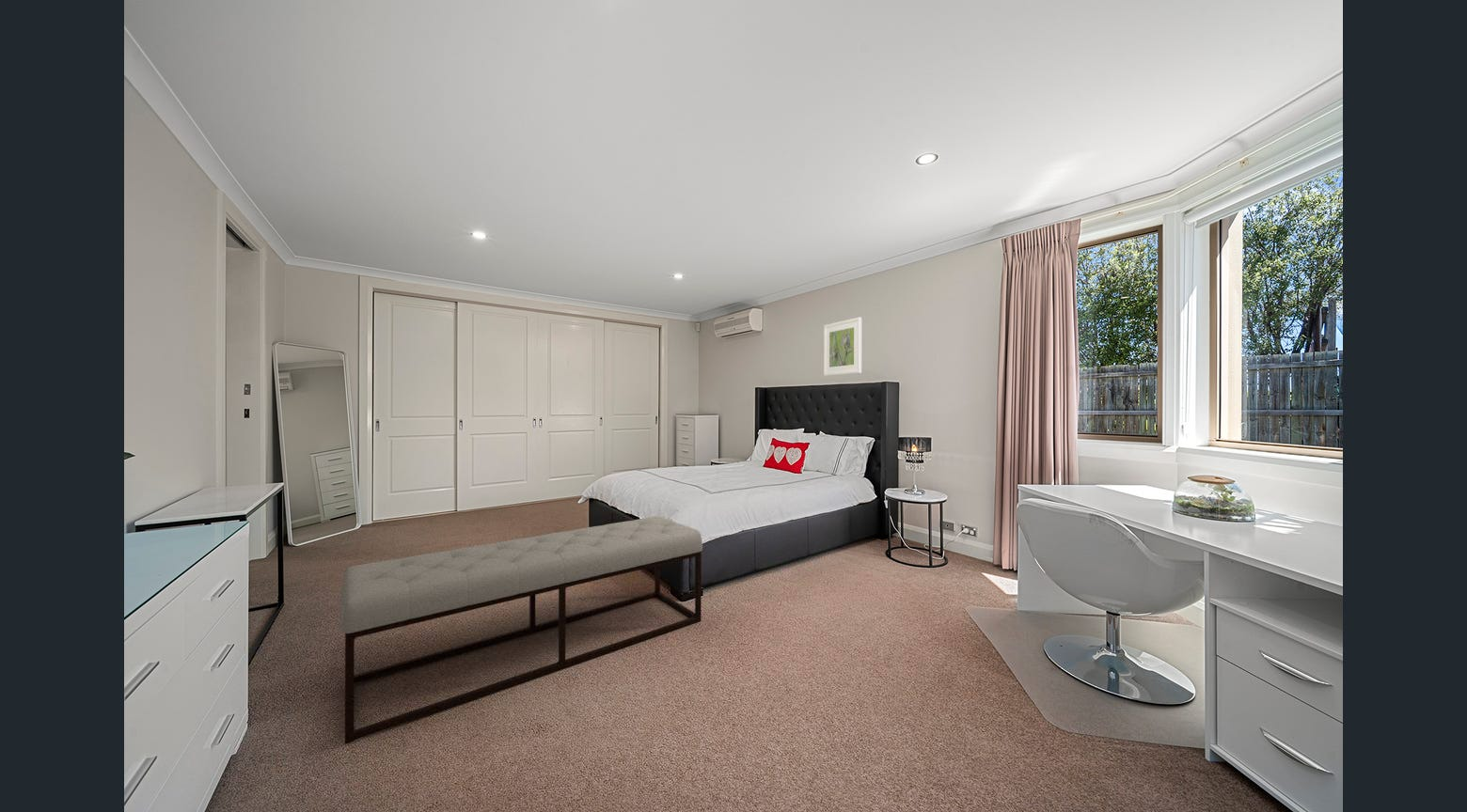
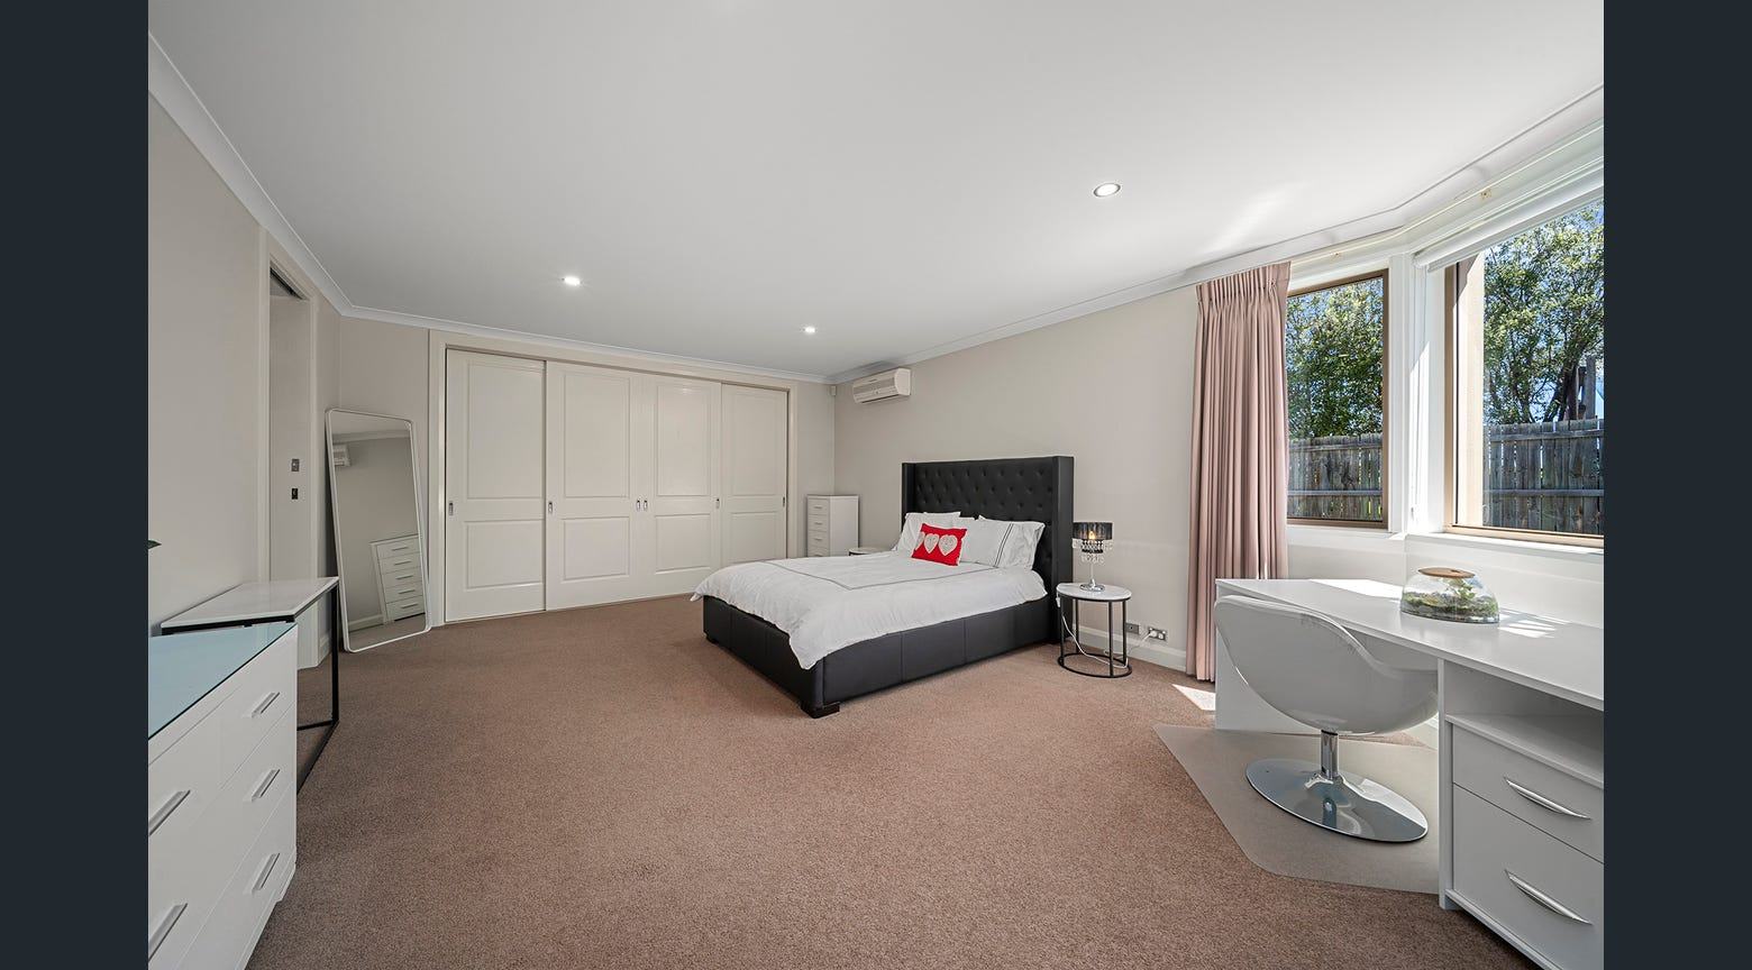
- bench [339,515,703,745]
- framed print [823,317,862,377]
